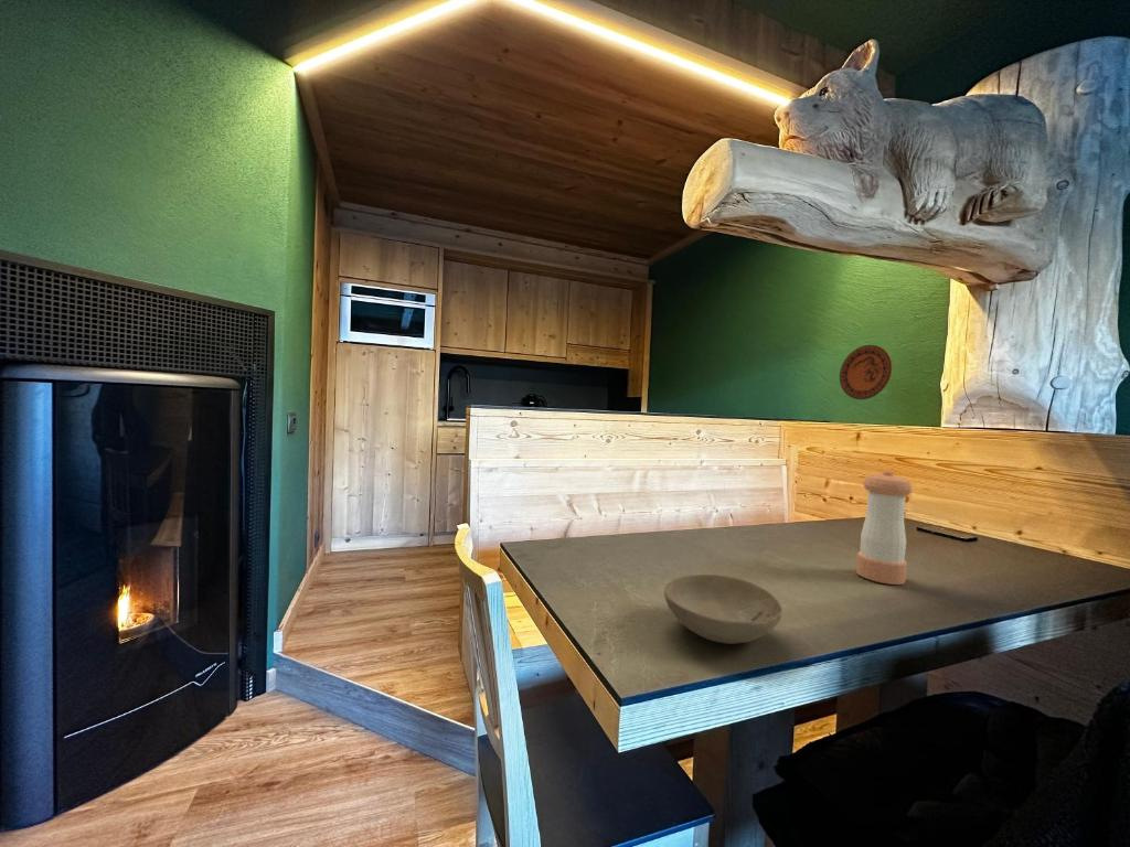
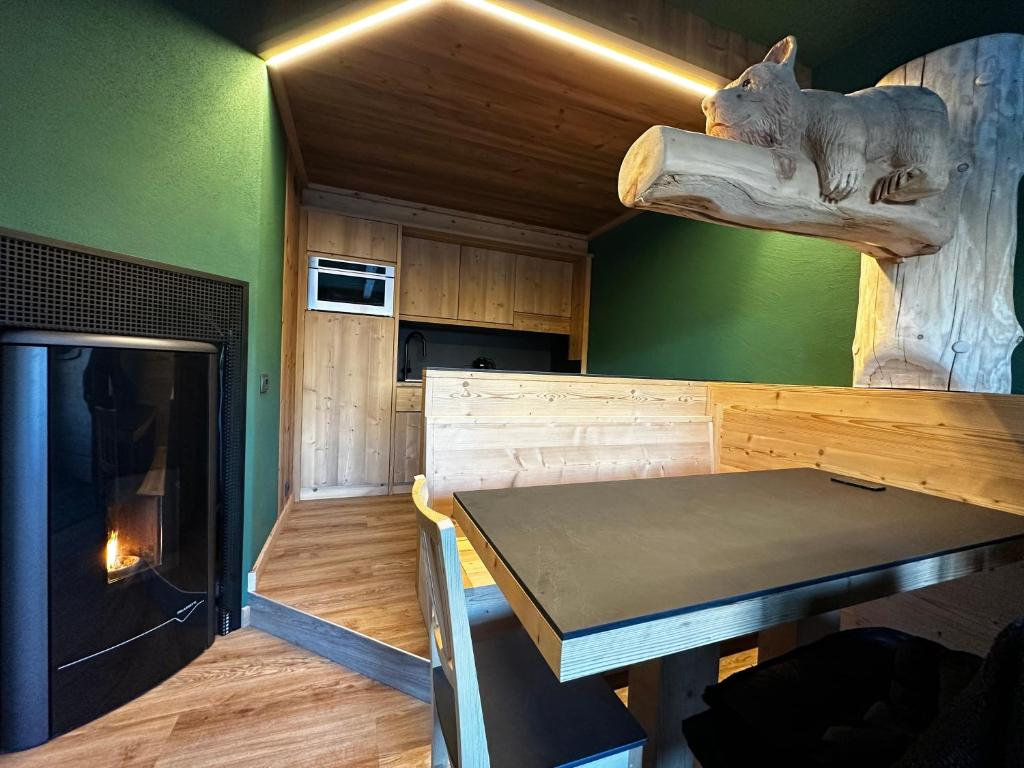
- pepper shaker [855,469,914,586]
- bowl [663,573,783,645]
- decorative plate [839,344,893,400]
